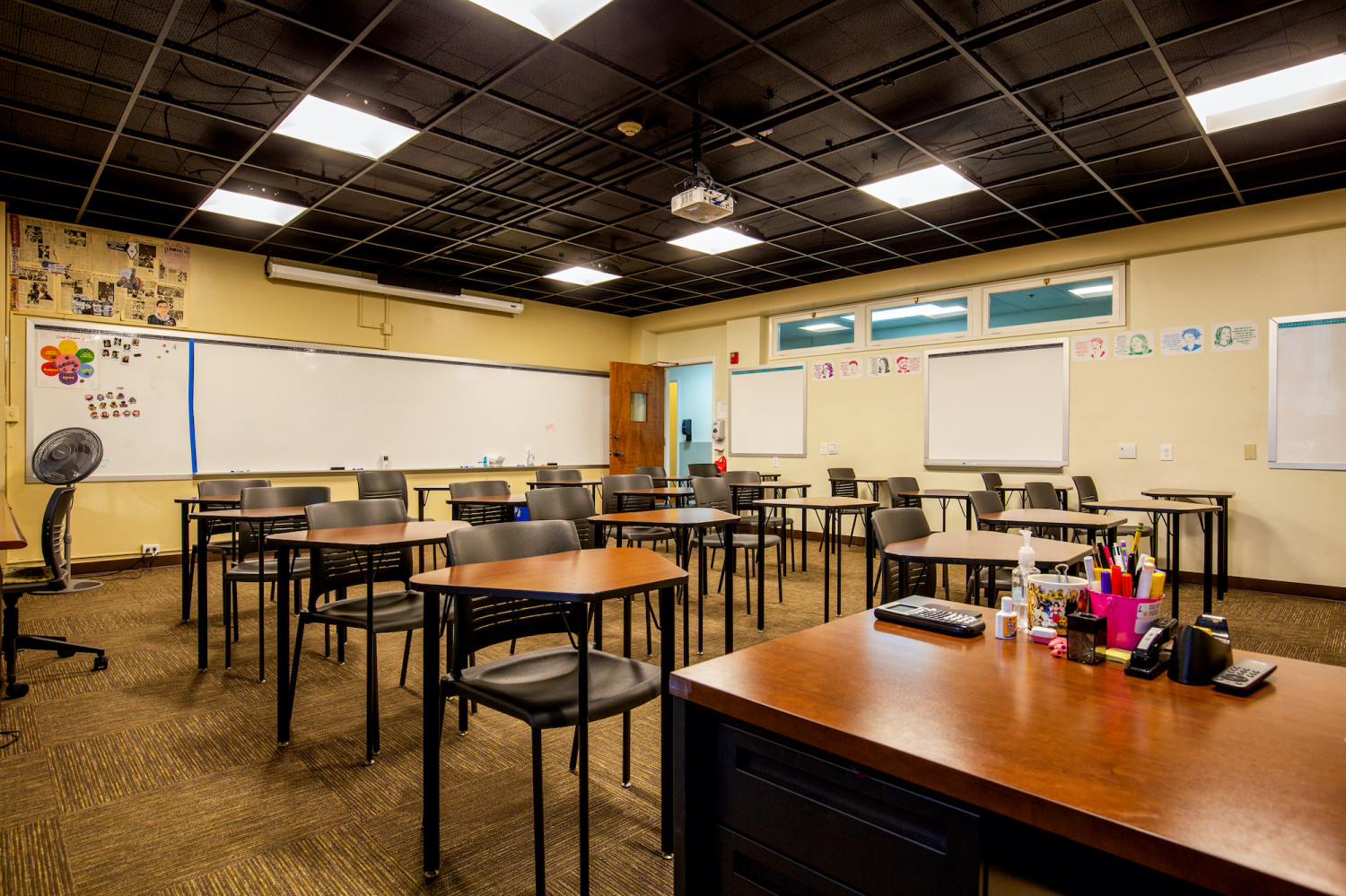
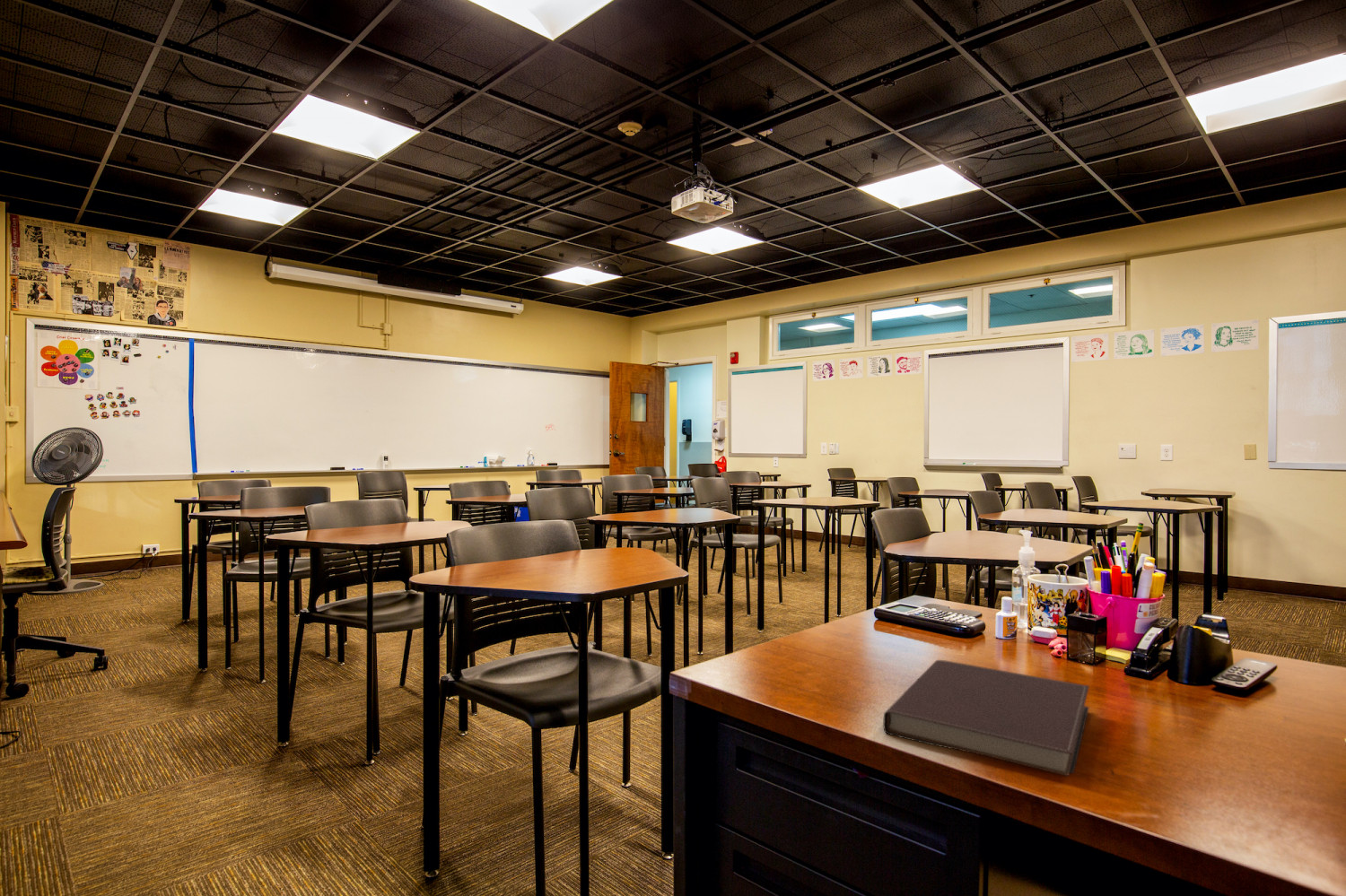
+ notebook [882,659,1090,777]
